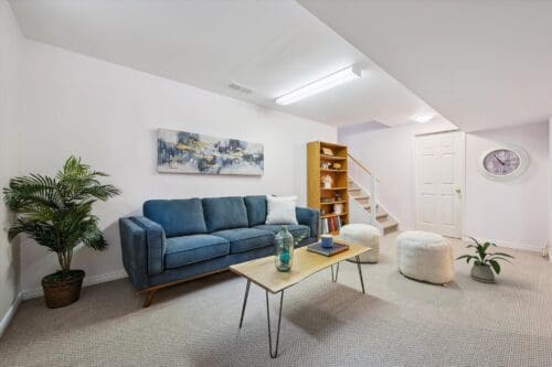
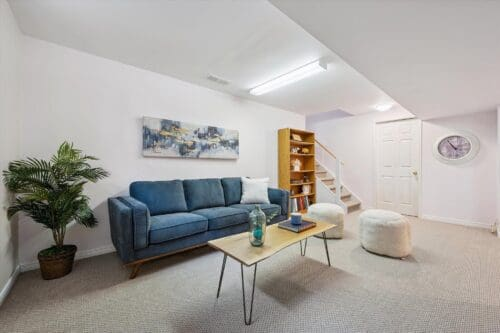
- house plant [454,234,517,284]
